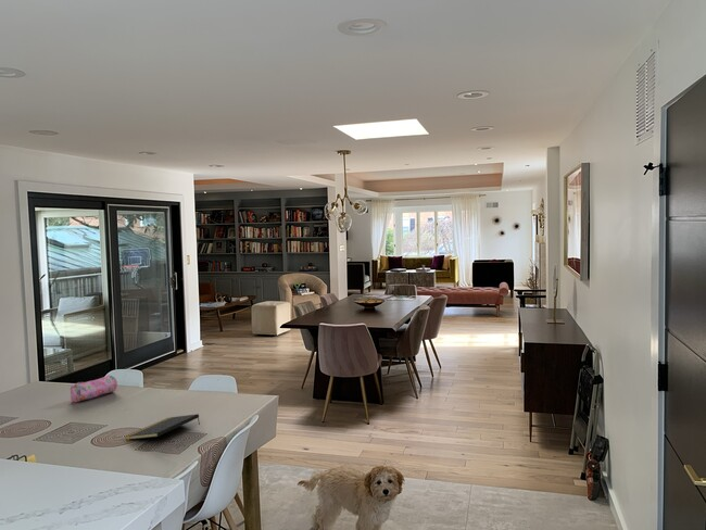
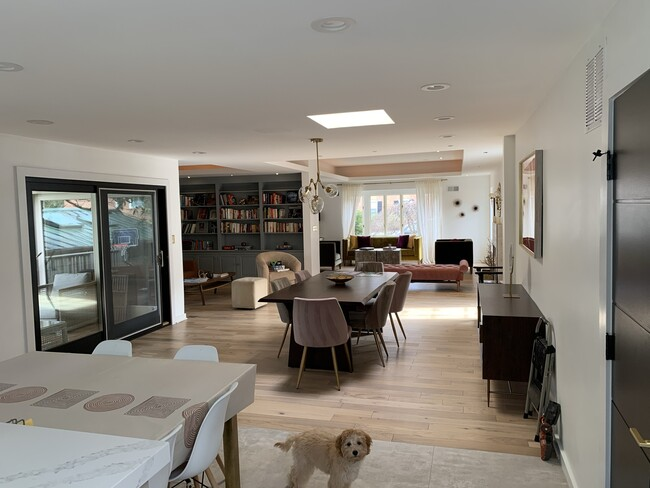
- notepad [125,413,201,441]
- pencil case [70,374,118,403]
